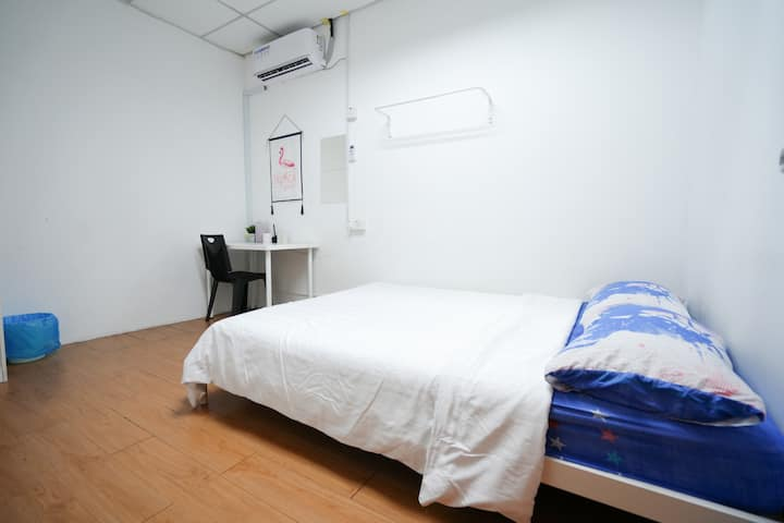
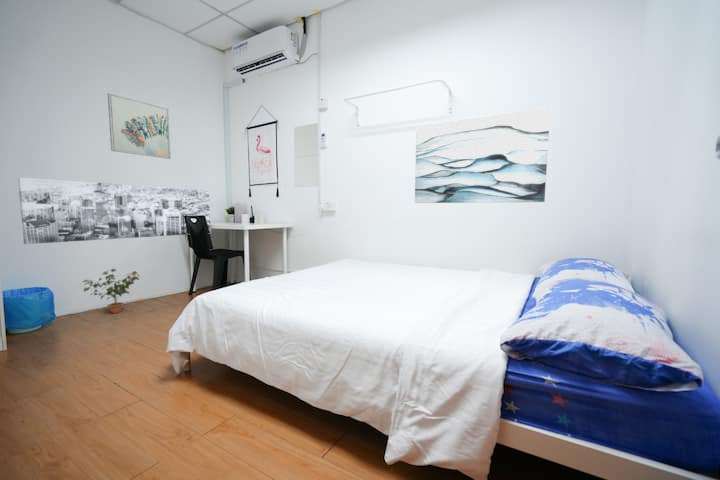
+ wall art [106,92,172,160]
+ wall art [414,106,551,204]
+ wall art [17,176,212,245]
+ potted plant [82,268,140,314]
